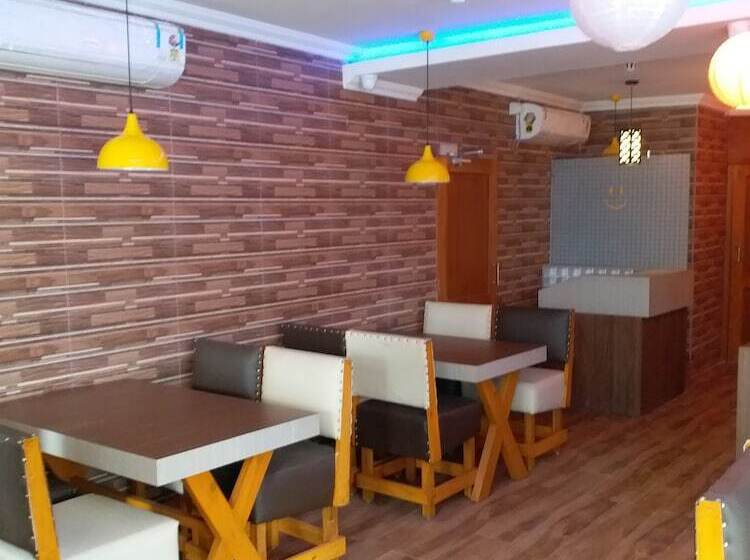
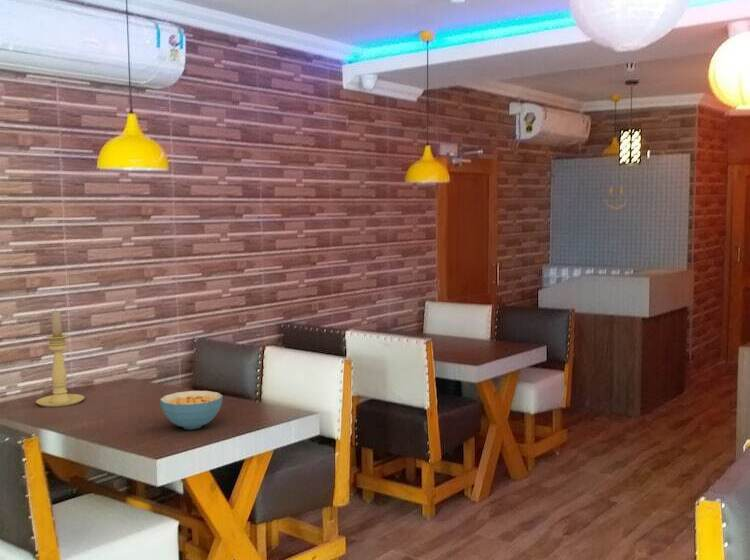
+ candle holder [35,308,85,408]
+ cereal bowl [159,390,224,430]
